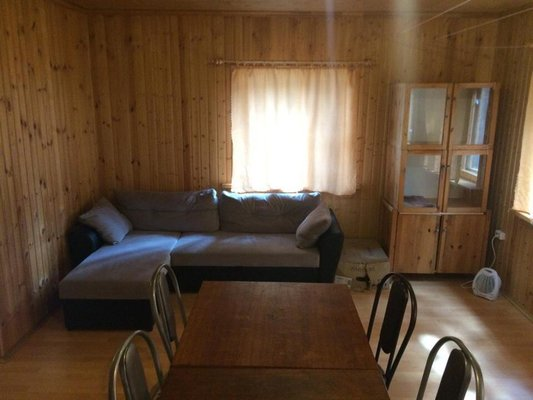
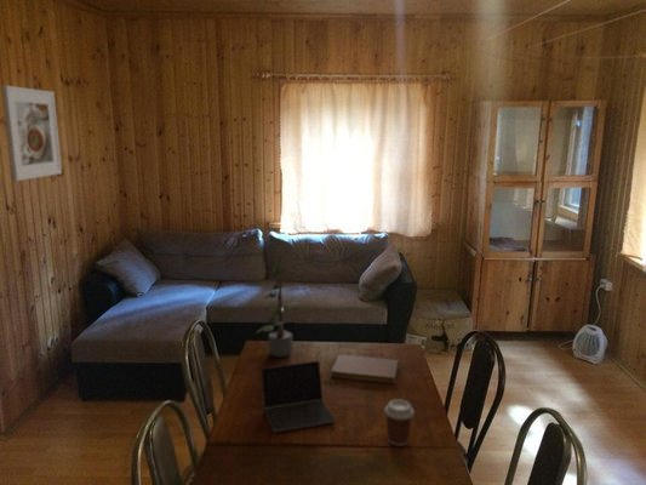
+ laptop computer [261,360,336,434]
+ coffee cup [383,399,416,447]
+ potted plant [255,251,299,359]
+ notebook [330,354,400,386]
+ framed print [1,84,63,182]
